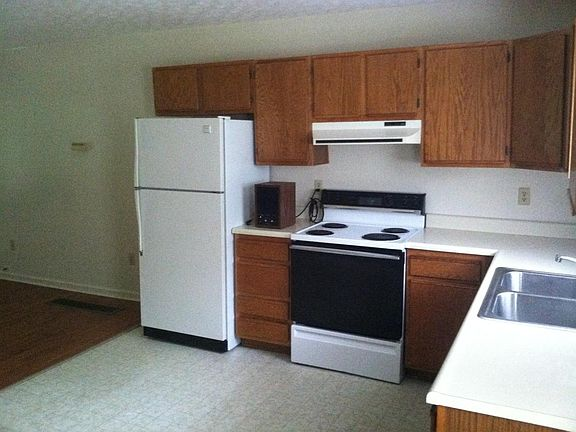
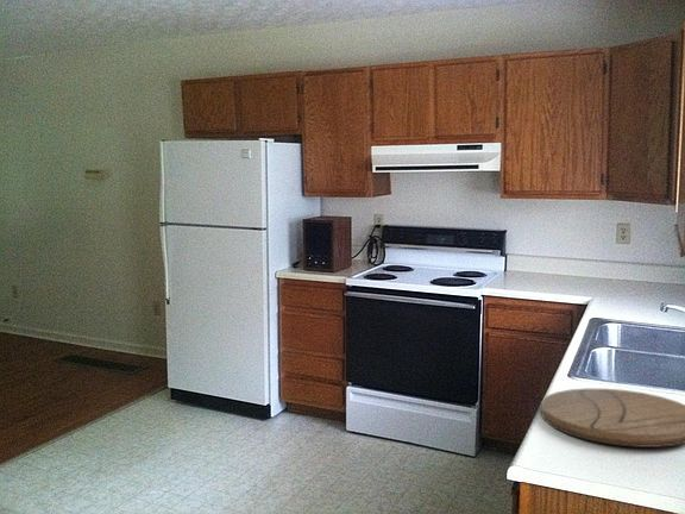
+ cutting board [540,388,685,449]
